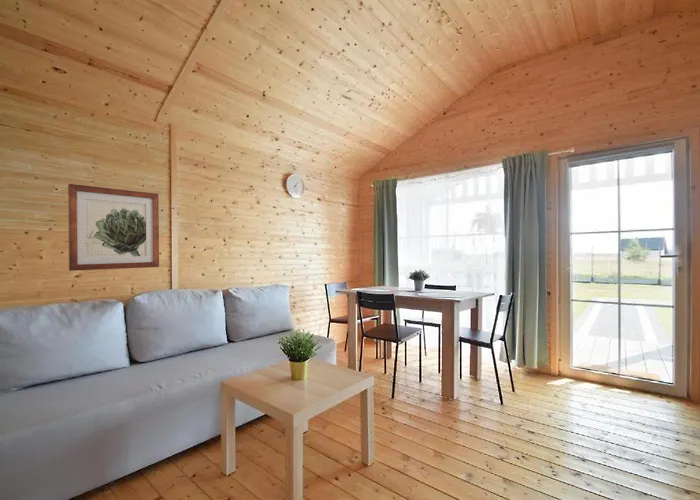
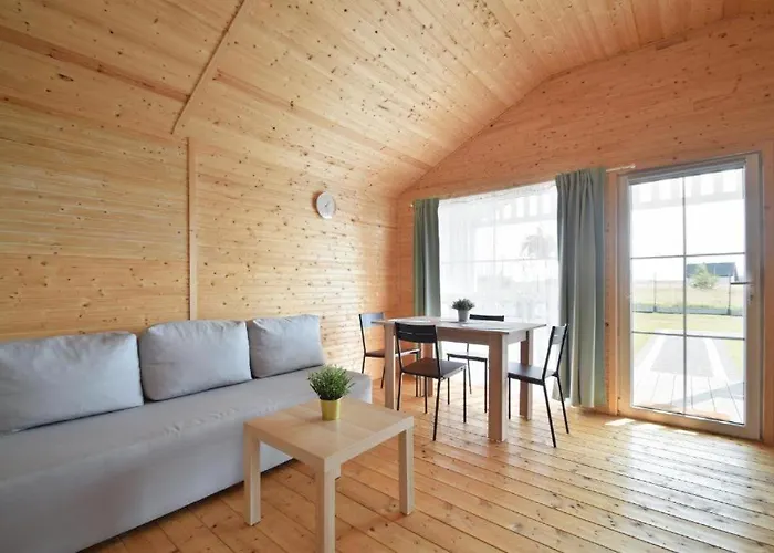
- wall art [67,183,160,272]
